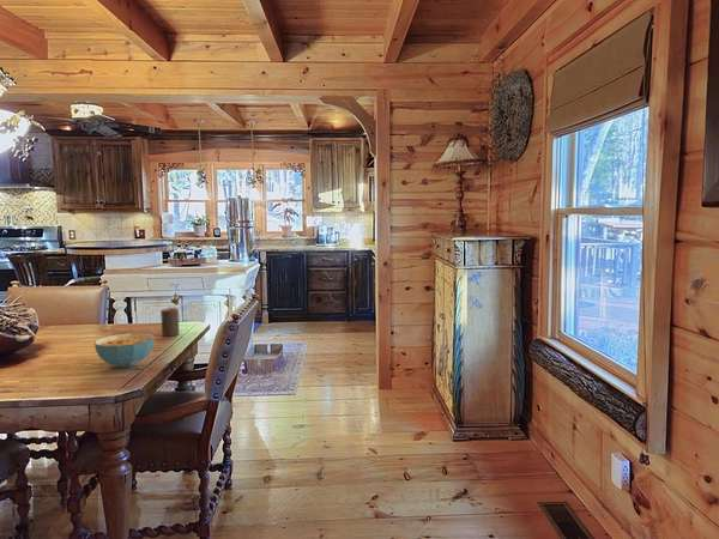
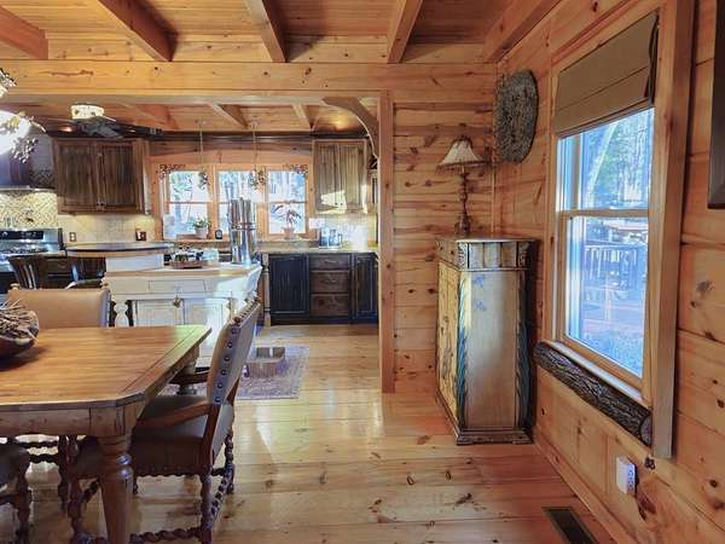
- cereal bowl [93,332,155,369]
- cup [159,307,181,338]
